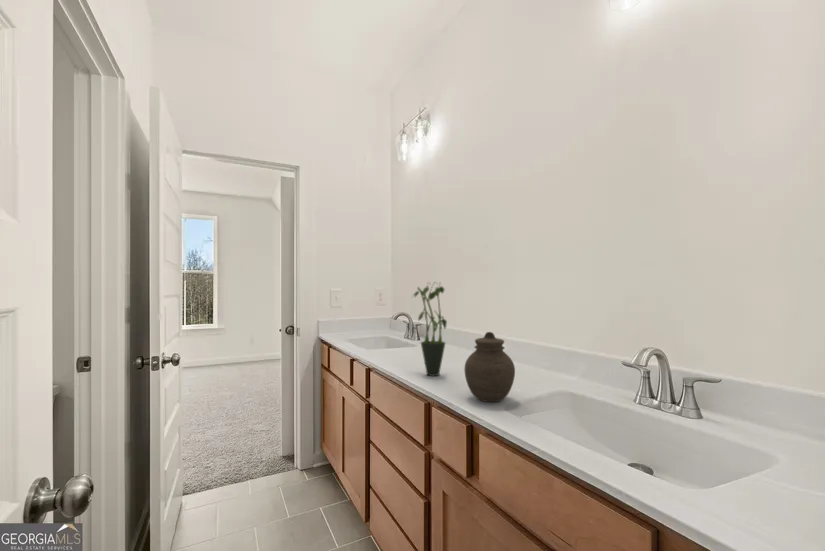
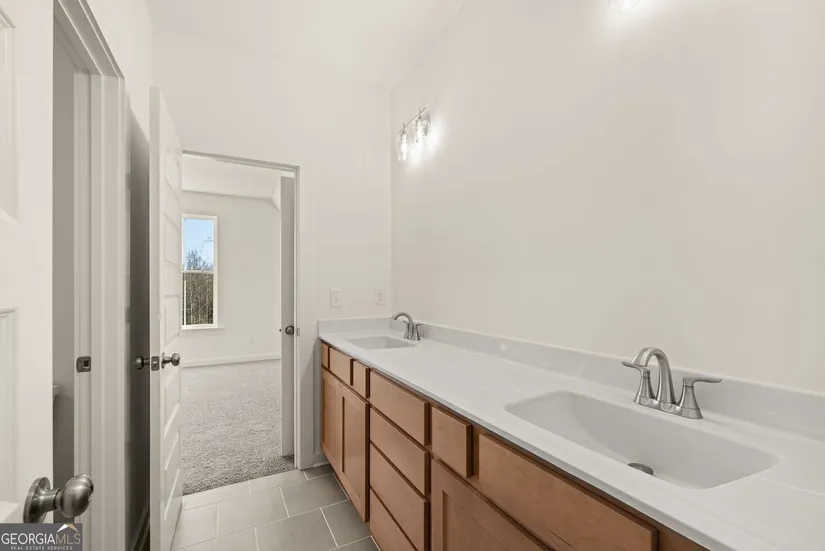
- potted plant [411,281,448,377]
- jar [464,331,516,403]
